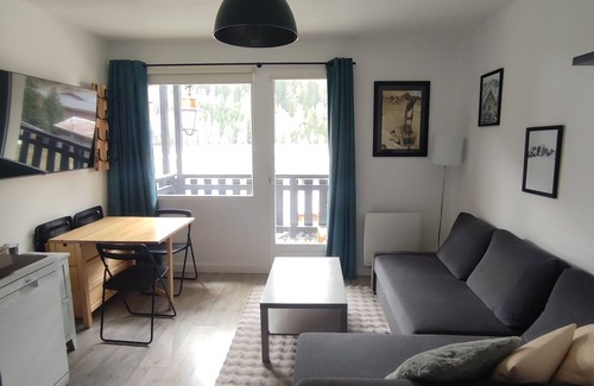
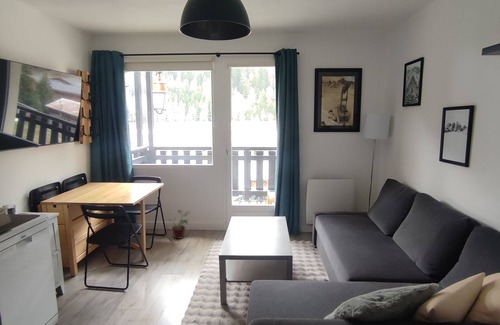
+ potted plant [168,208,190,240]
